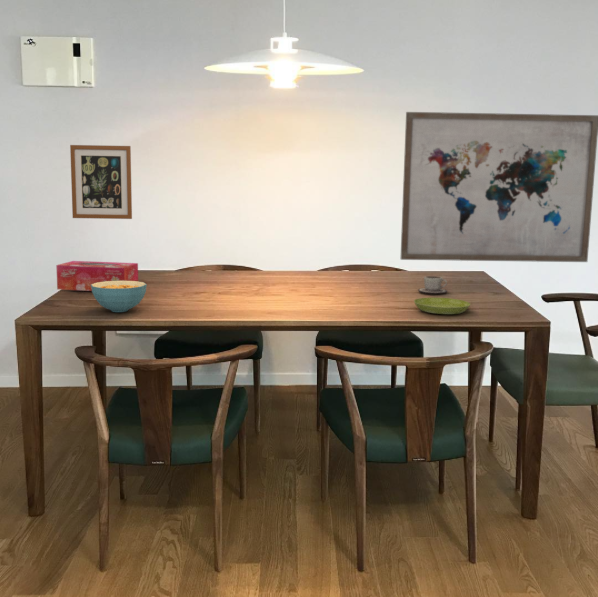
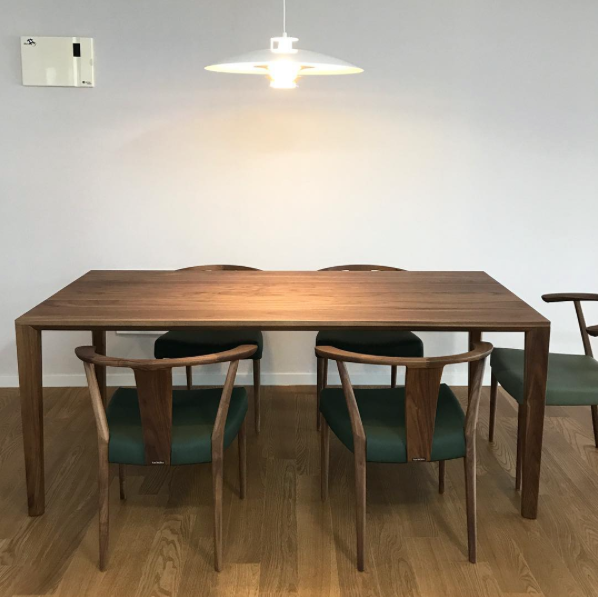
- saucer [413,297,471,315]
- cereal bowl [91,281,147,313]
- wall art [400,111,598,263]
- wall art [69,144,133,220]
- cup [417,275,448,294]
- tissue box [55,260,139,292]
